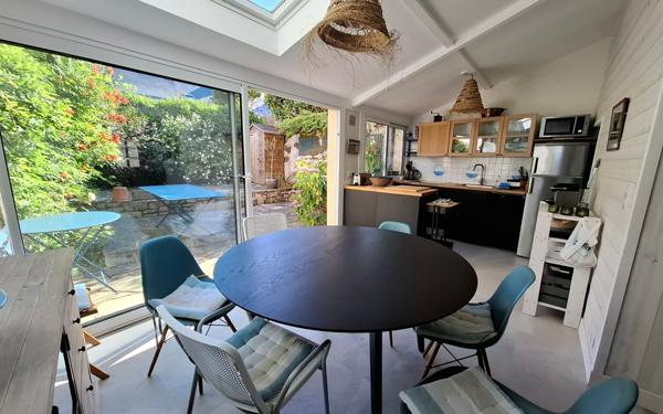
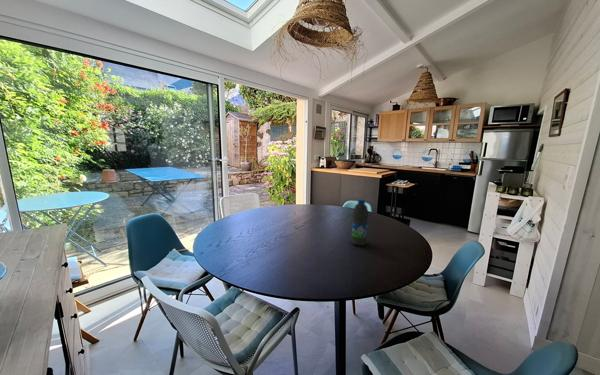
+ water bottle [350,199,370,246]
